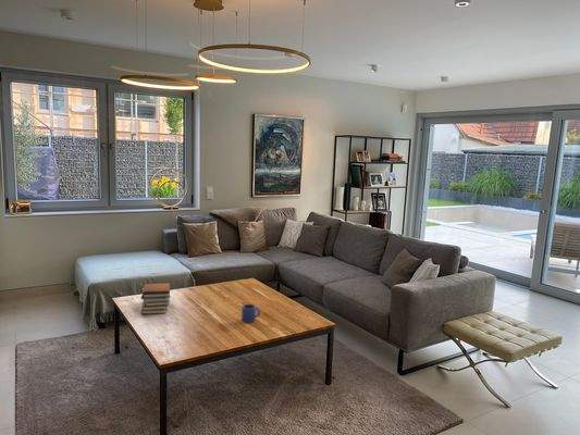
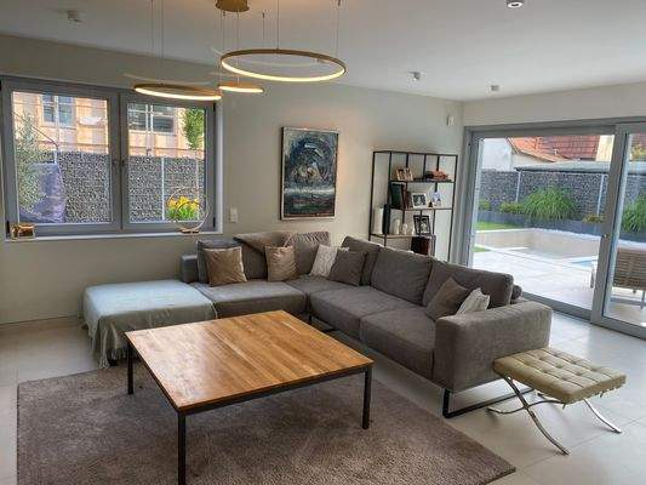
- mug [240,303,261,323]
- book stack [140,281,171,315]
